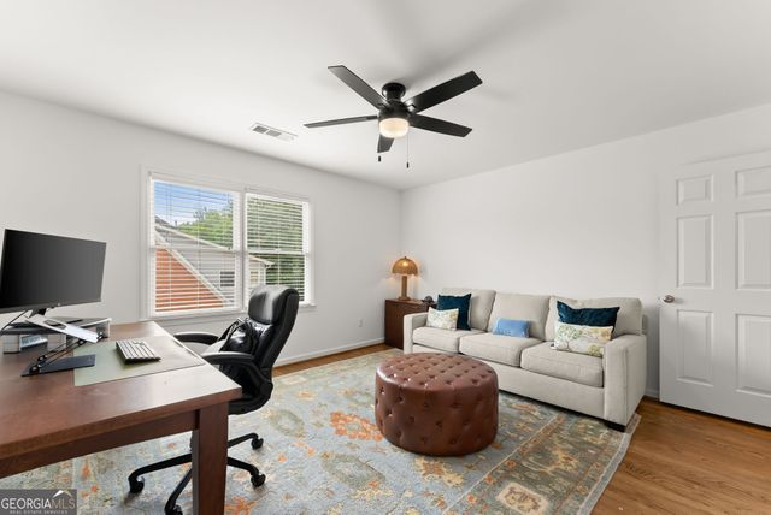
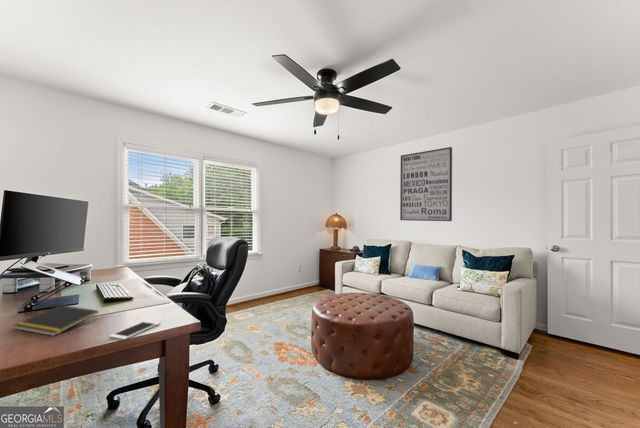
+ wall art [399,146,453,222]
+ cell phone [109,319,161,341]
+ notepad [12,304,99,337]
